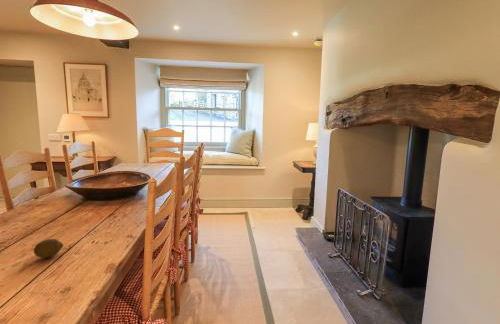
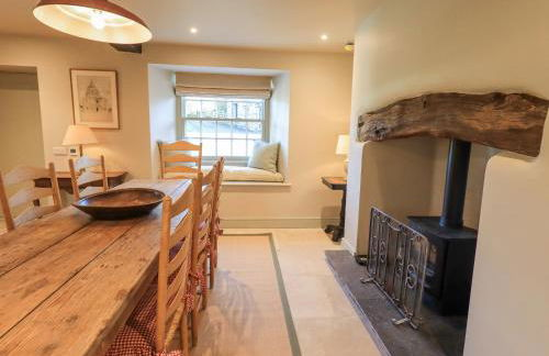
- fruit [33,238,64,259]
